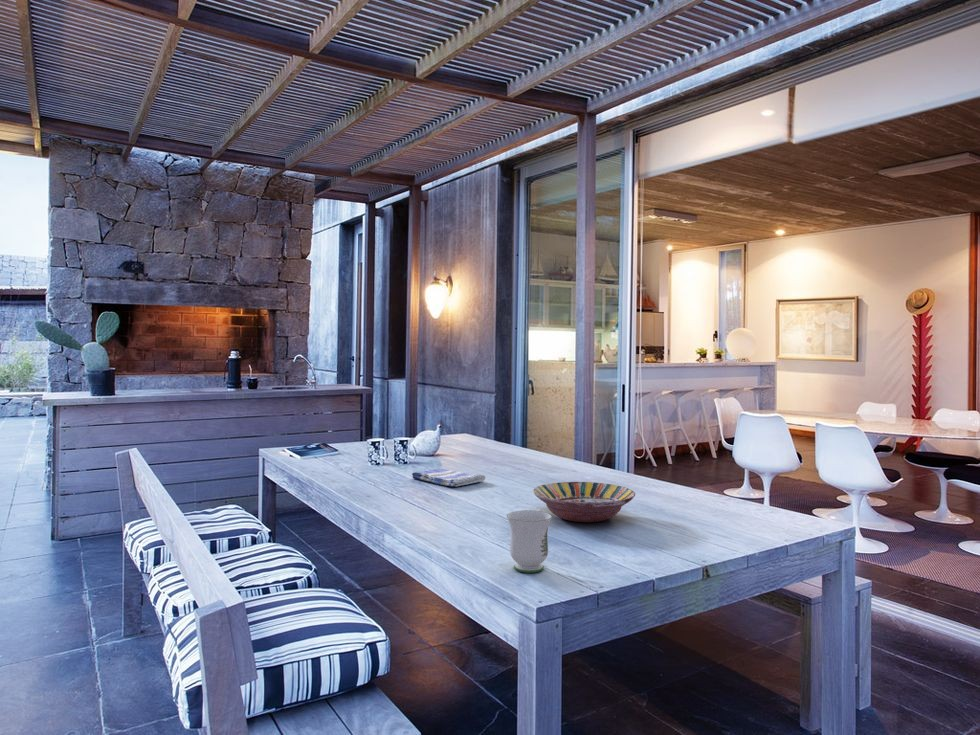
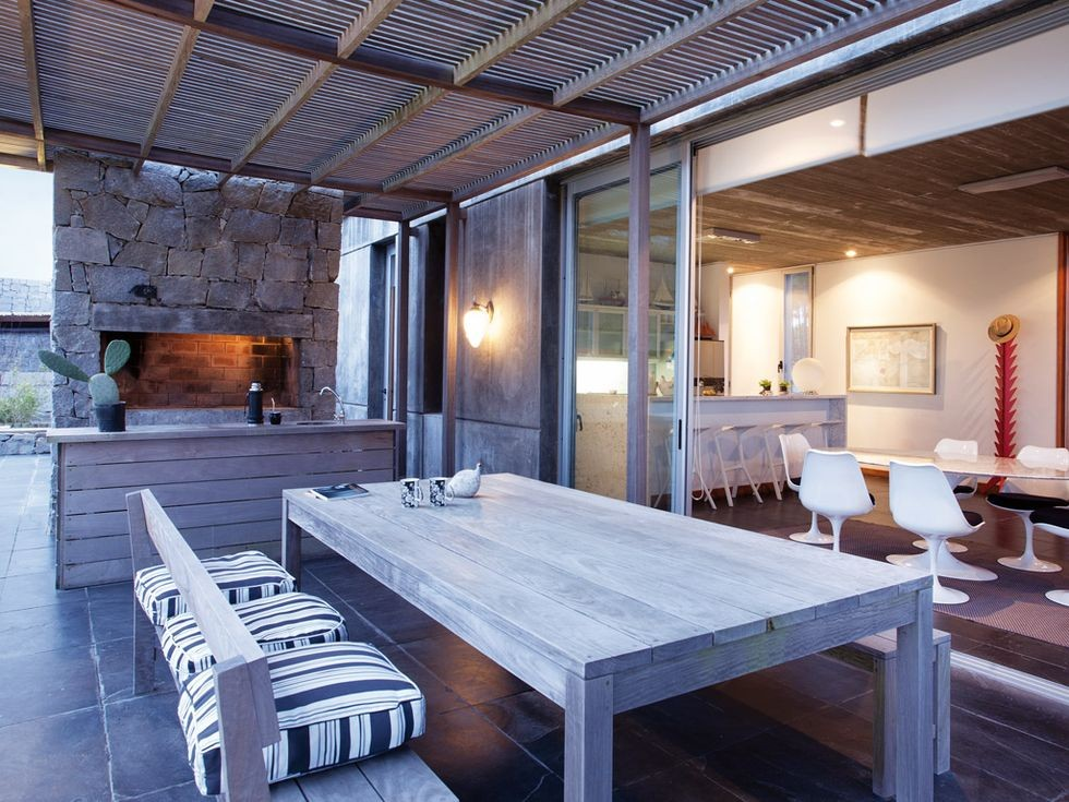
- mug [506,509,553,574]
- serving bowl [532,481,636,523]
- dish towel [411,468,486,487]
